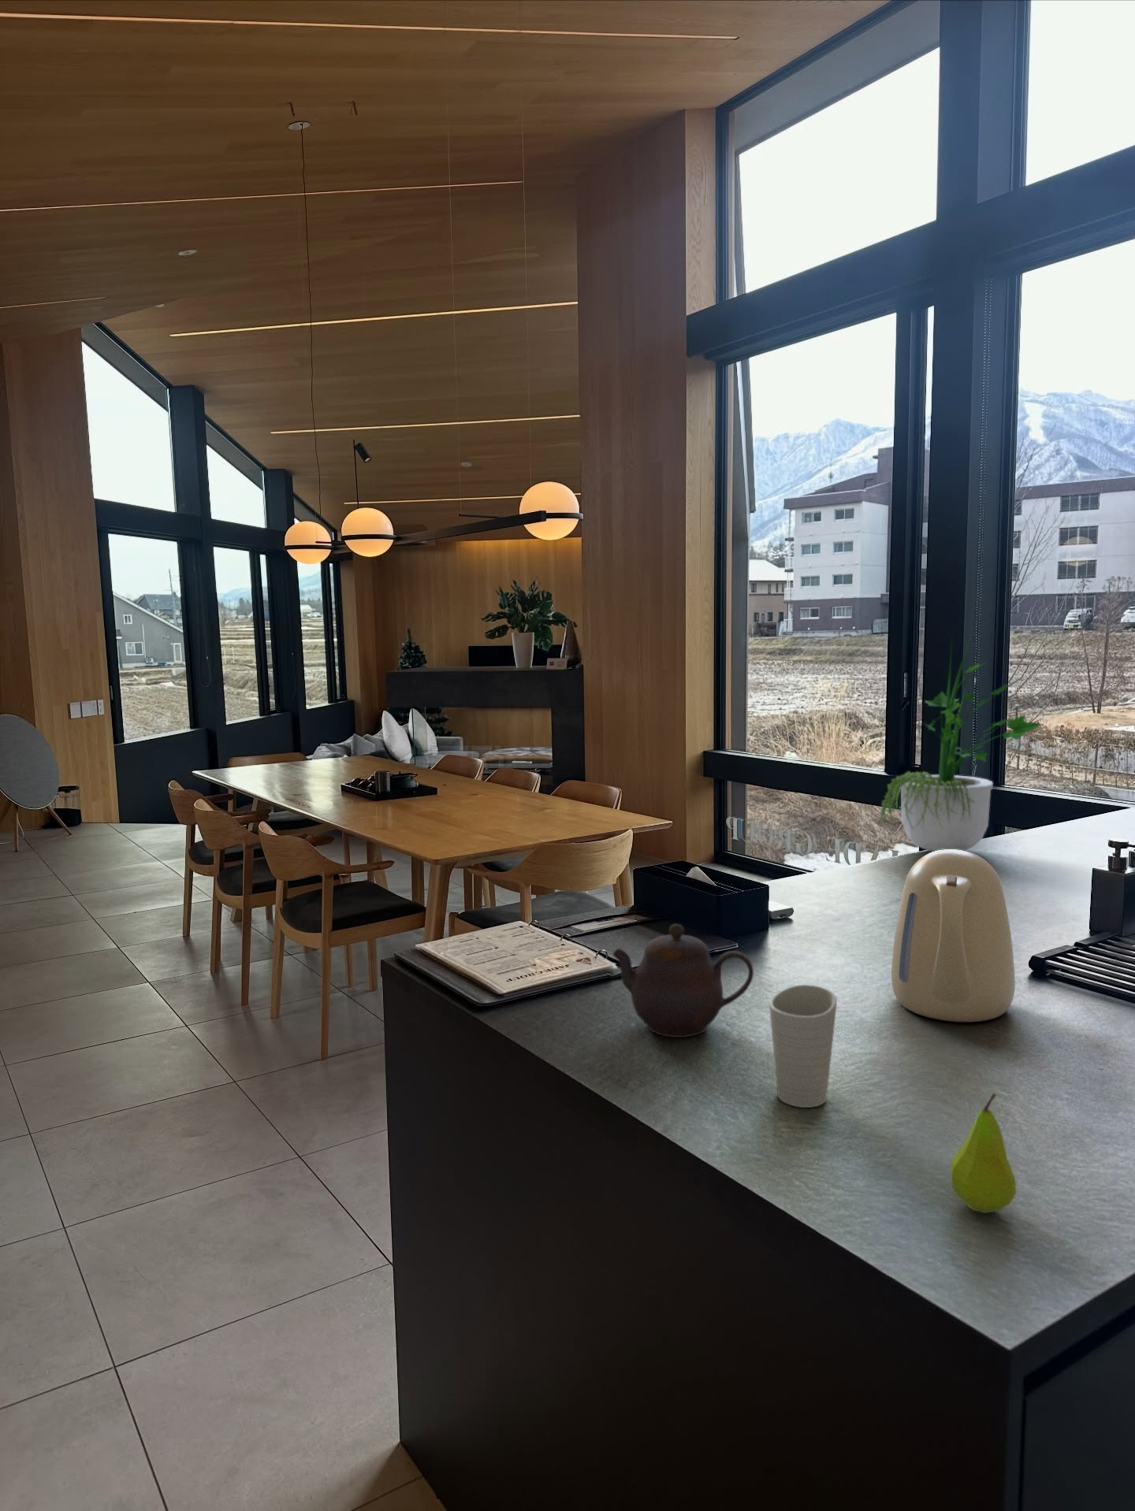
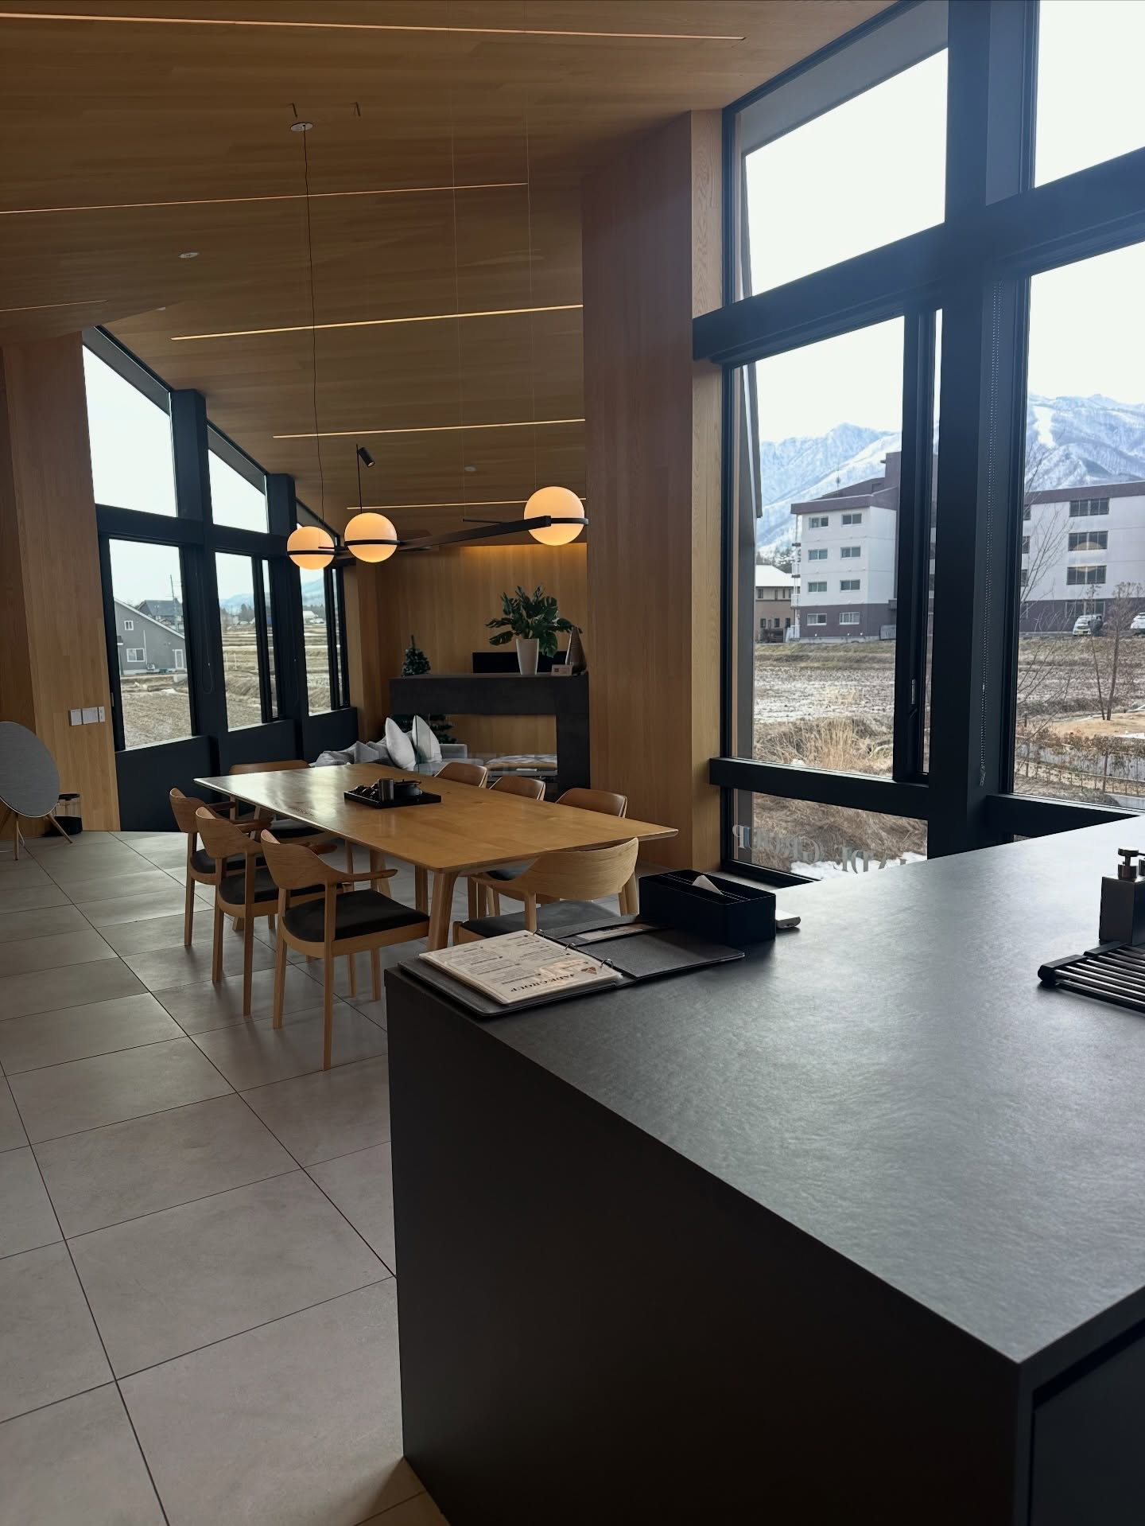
- kettle [891,850,1016,1022]
- fruit [950,1093,1017,1213]
- cup [769,984,838,1108]
- teapot [612,924,755,1038]
- potted plant [876,615,1043,852]
